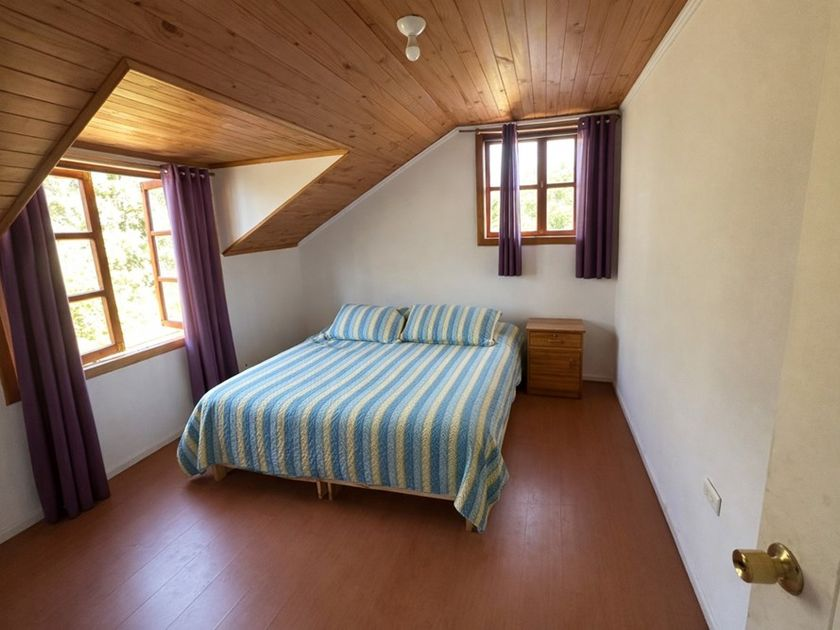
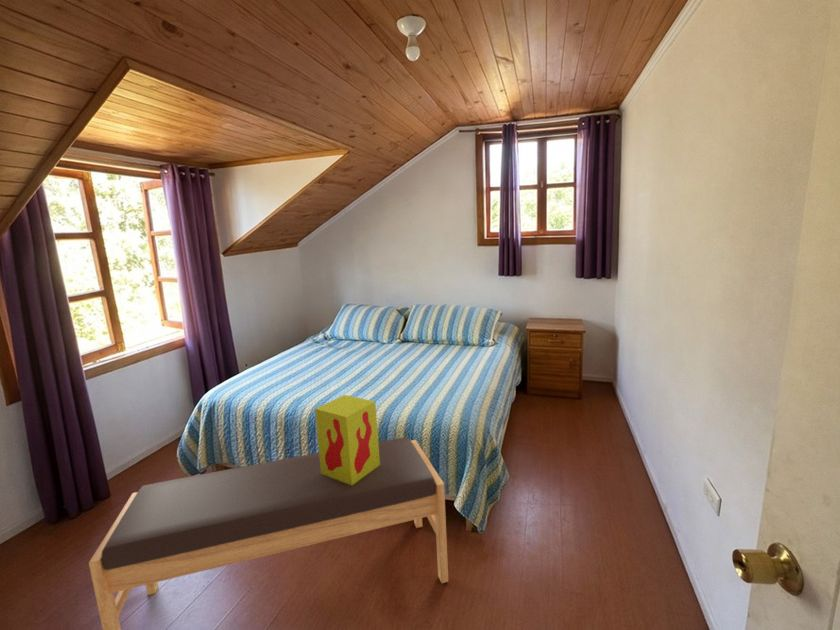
+ decorative box [314,394,380,485]
+ bench [88,436,449,630]
